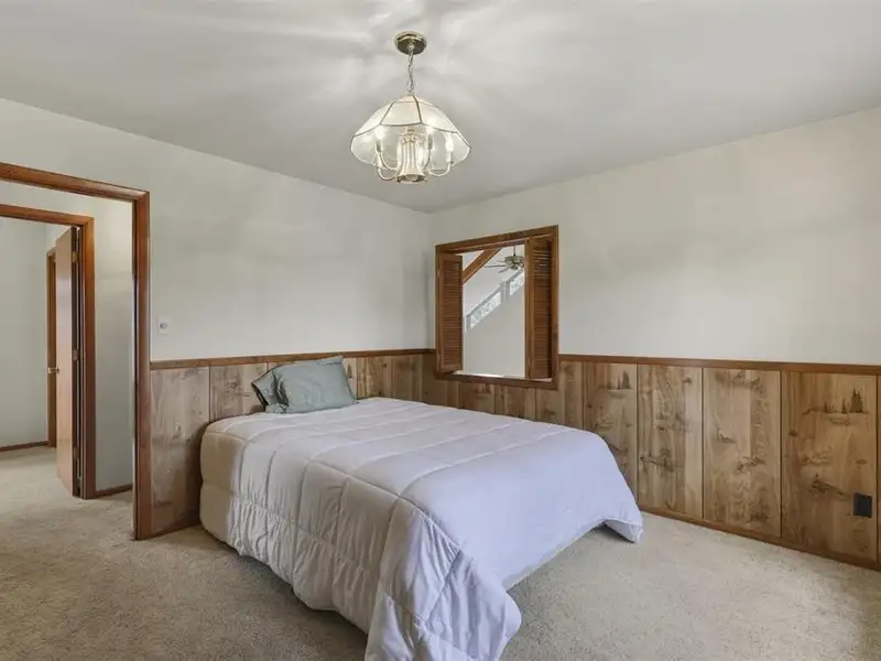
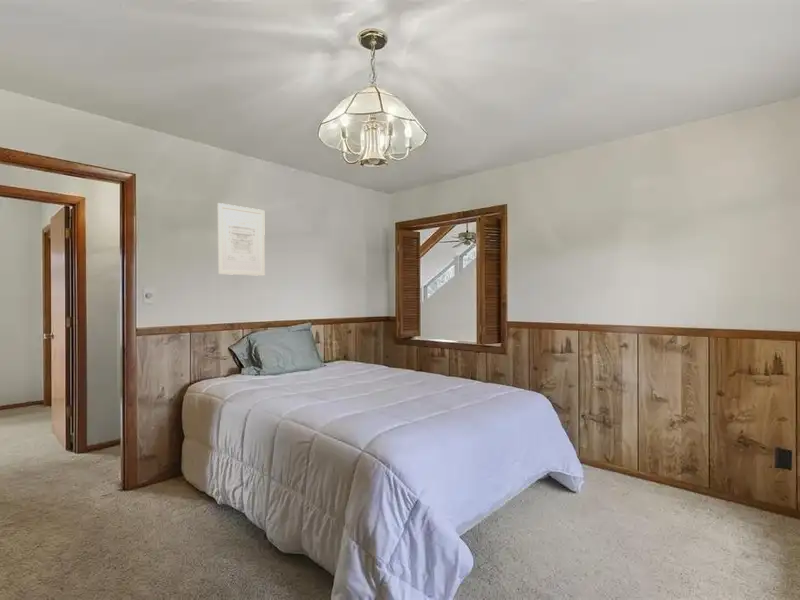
+ wall art [217,202,266,277]
